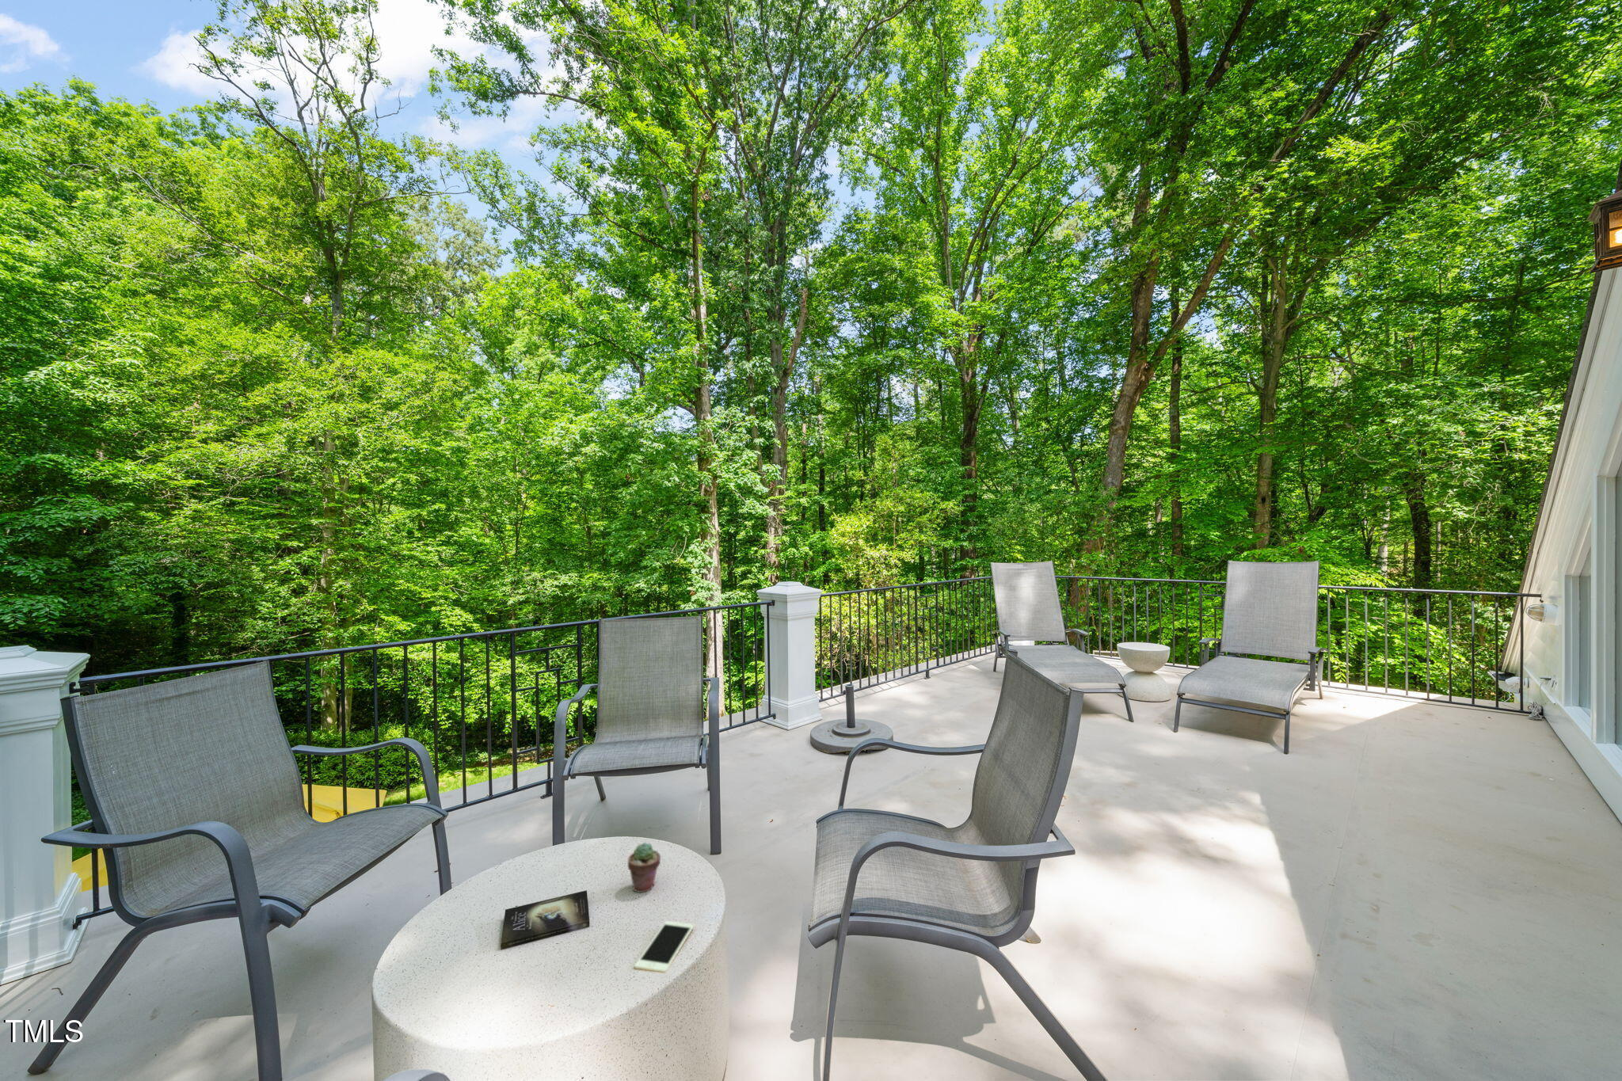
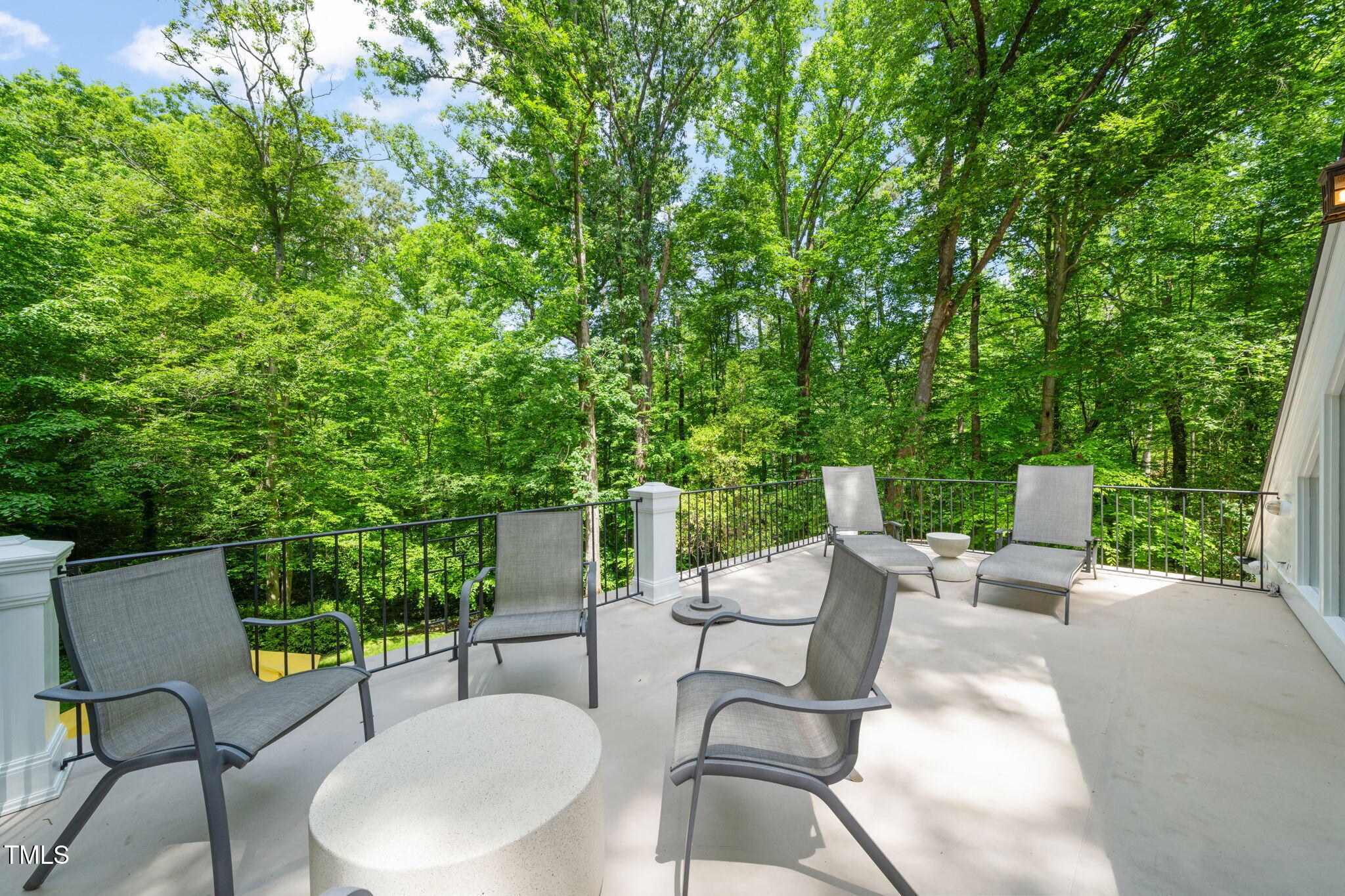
- cell phone [633,921,695,974]
- book [499,889,590,951]
- potted succulent [627,842,661,893]
